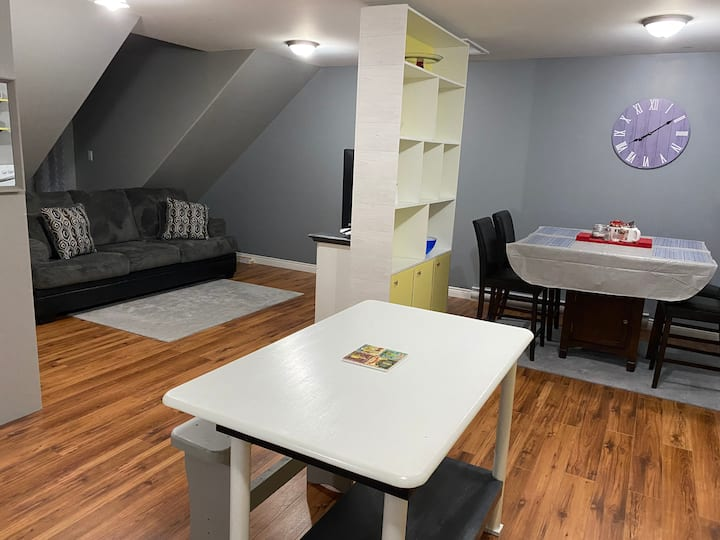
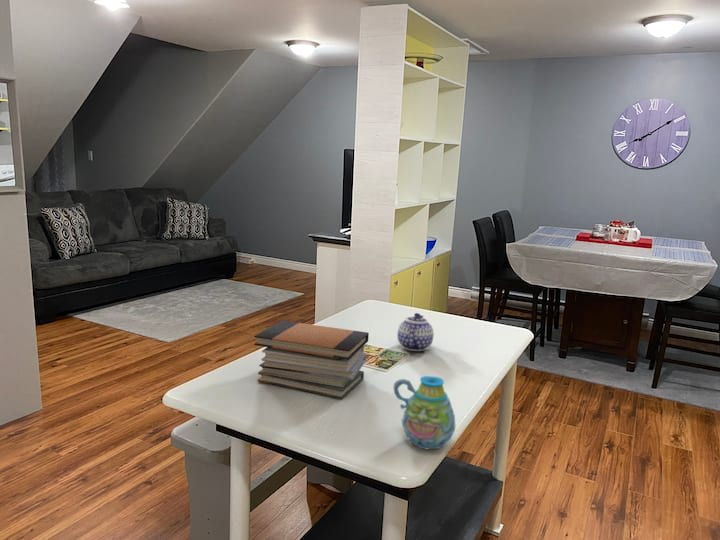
+ mug [393,375,456,451]
+ book stack [253,320,370,399]
+ teapot [396,312,435,352]
